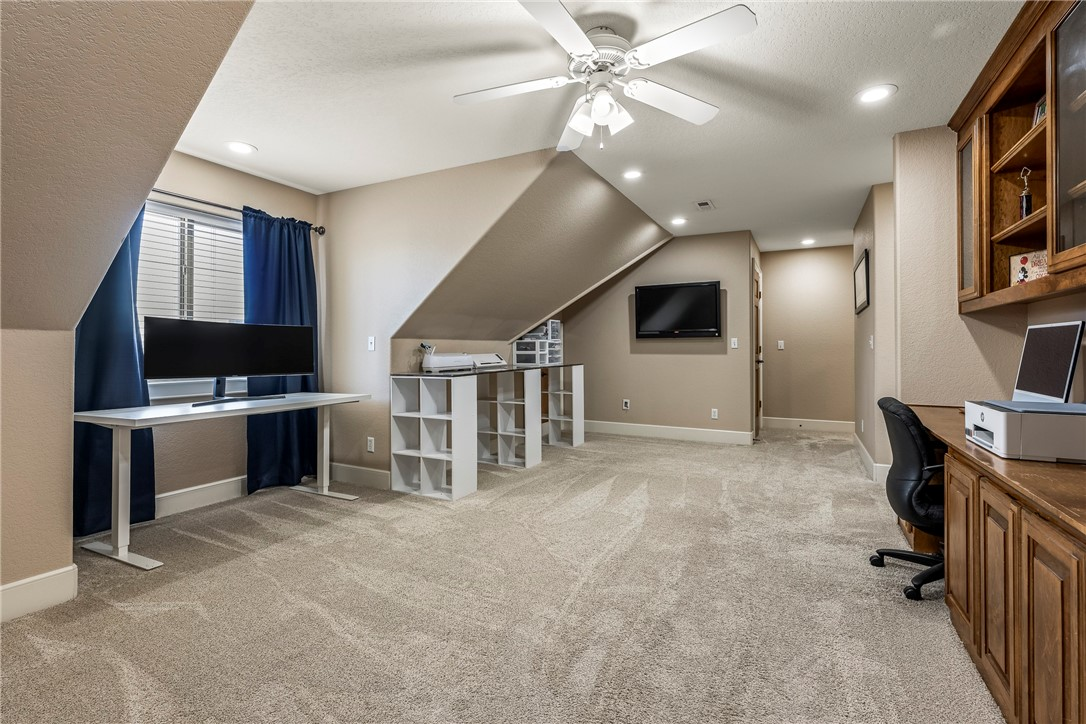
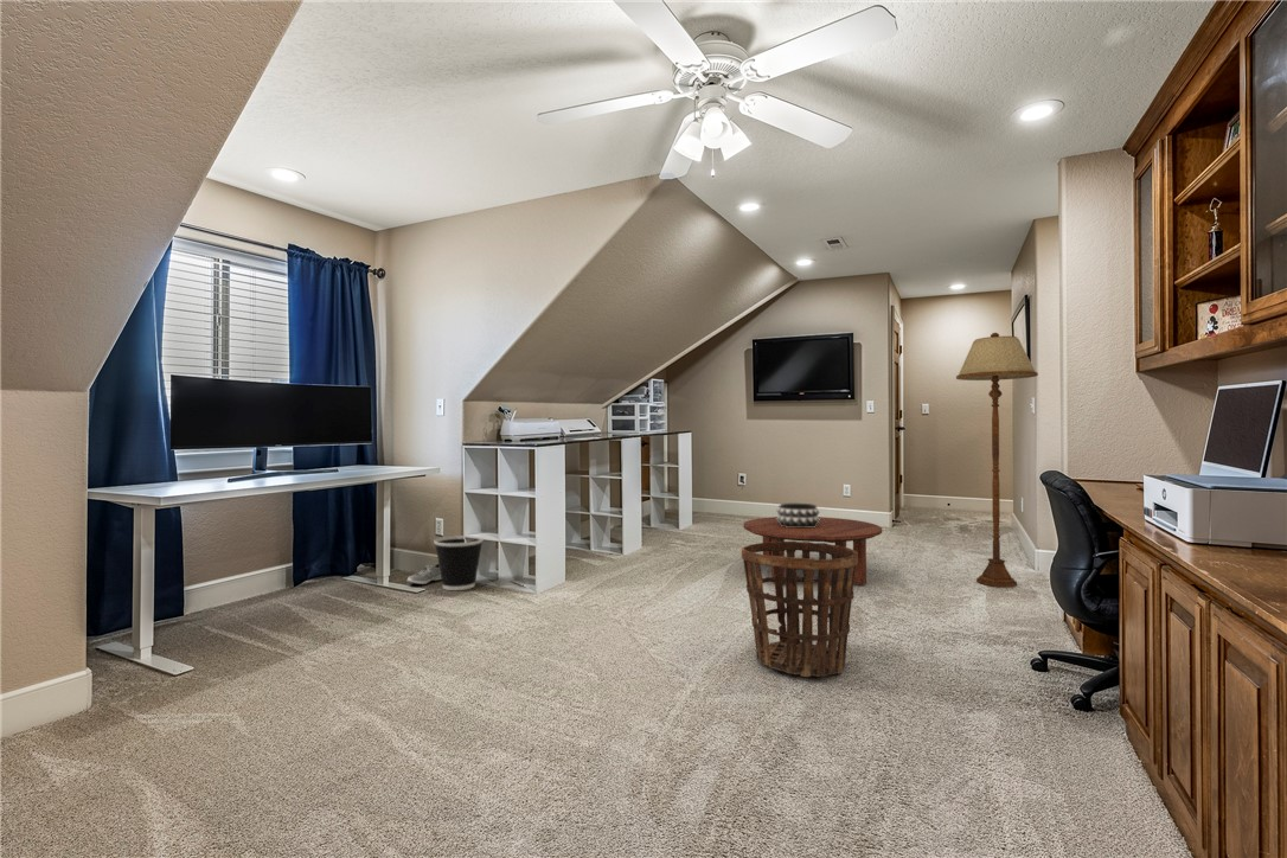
+ floor lamp [955,332,1039,588]
+ sneaker [406,563,442,585]
+ wastebasket [433,534,485,591]
+ basket [741,540,858,678]
+ coffee table [742,516,883,585]
+ decorative bowl [776,502,821,527]
